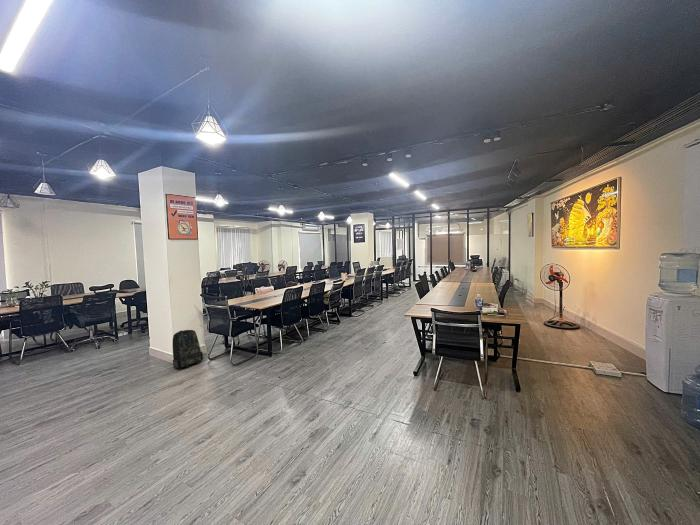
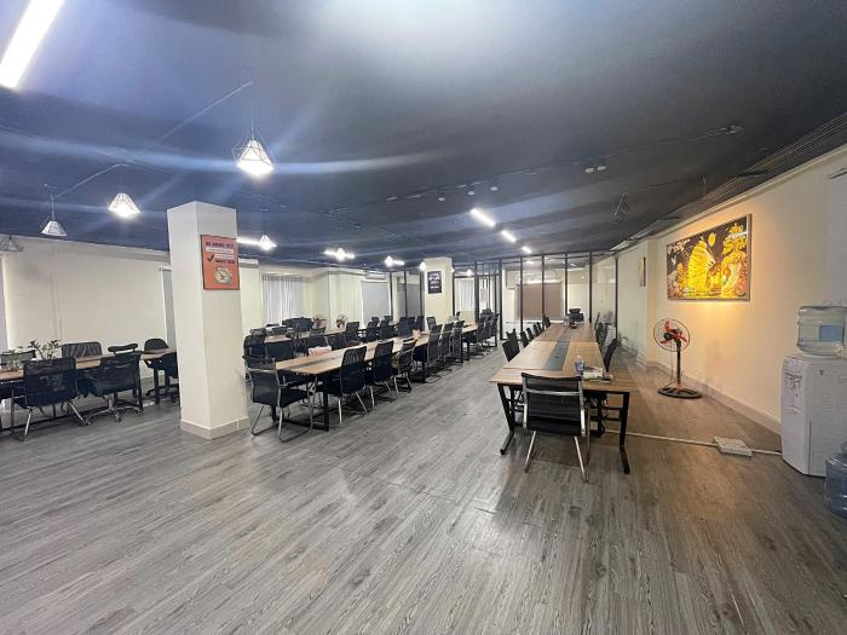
- backpack [172,329,204,370]
